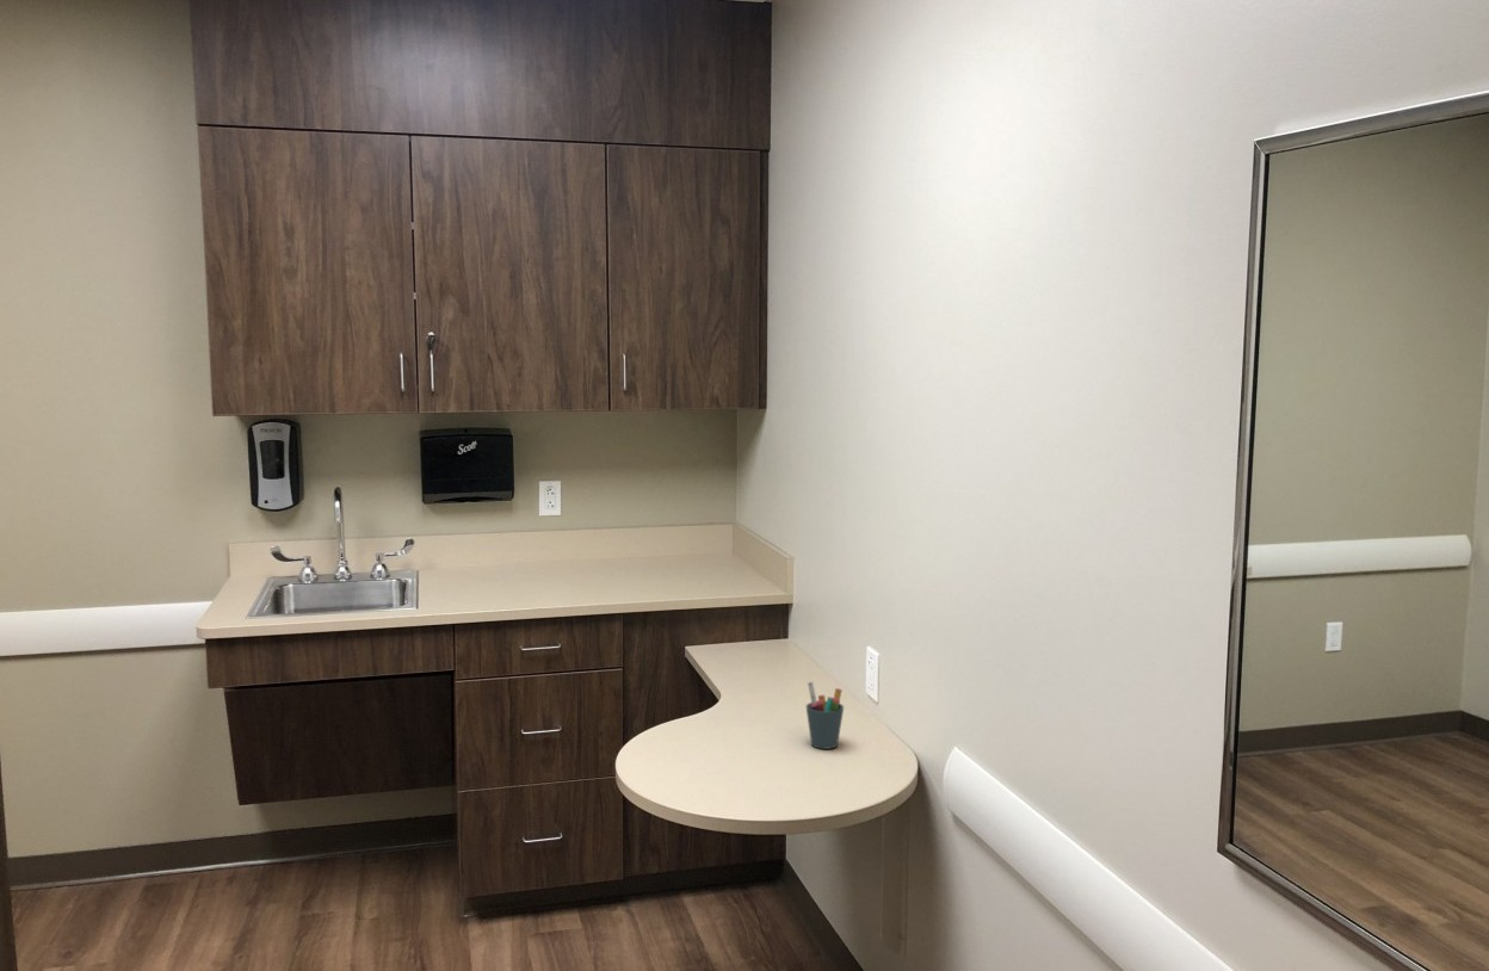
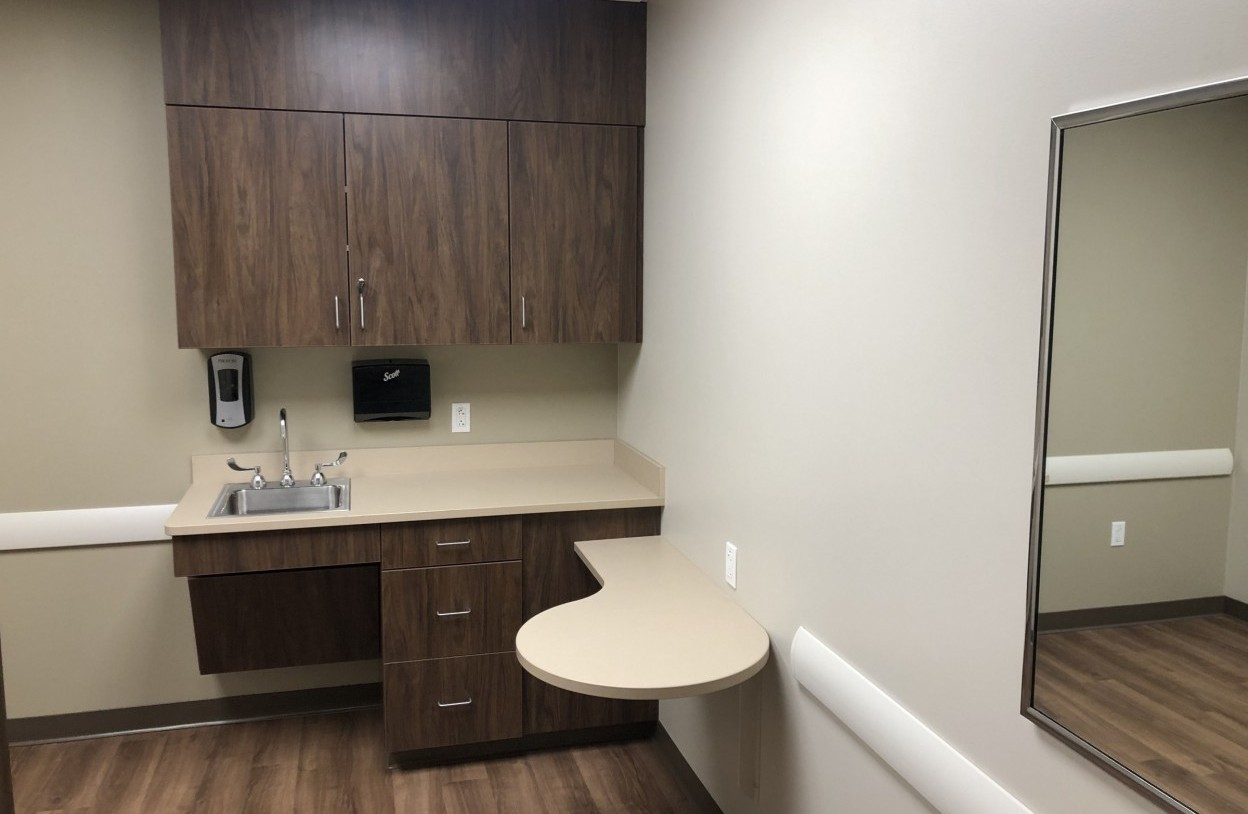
- pen holder [805,680,845,750]
